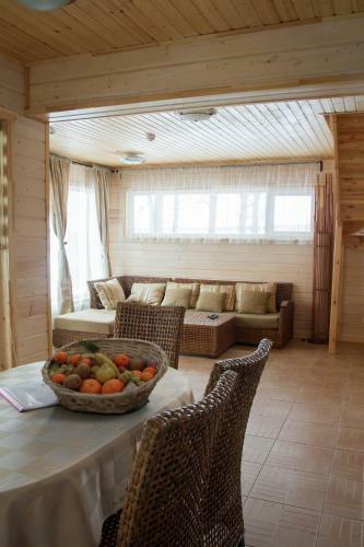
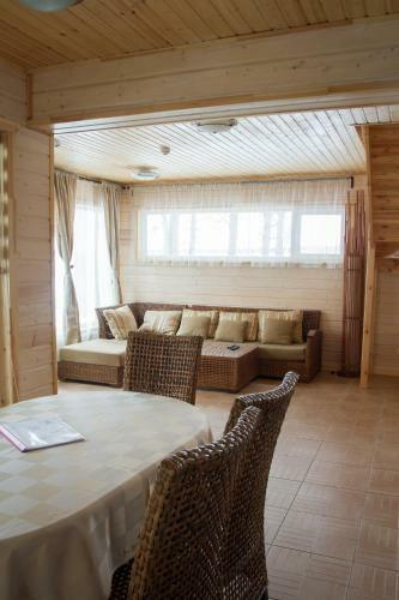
- fruit basket [40,337,169,415]
